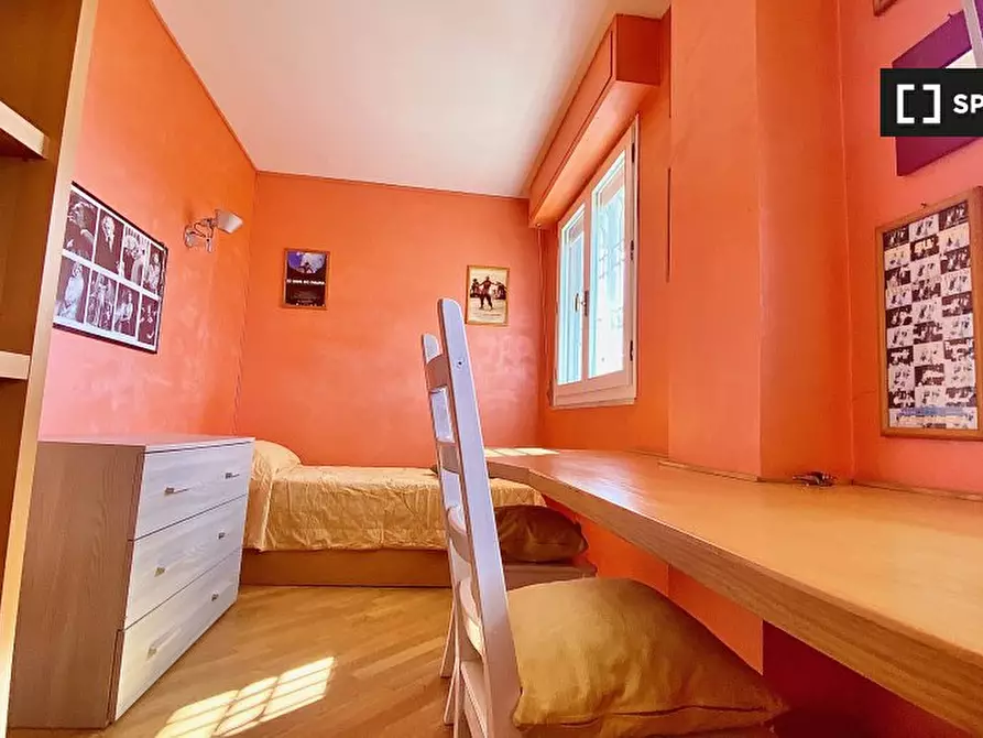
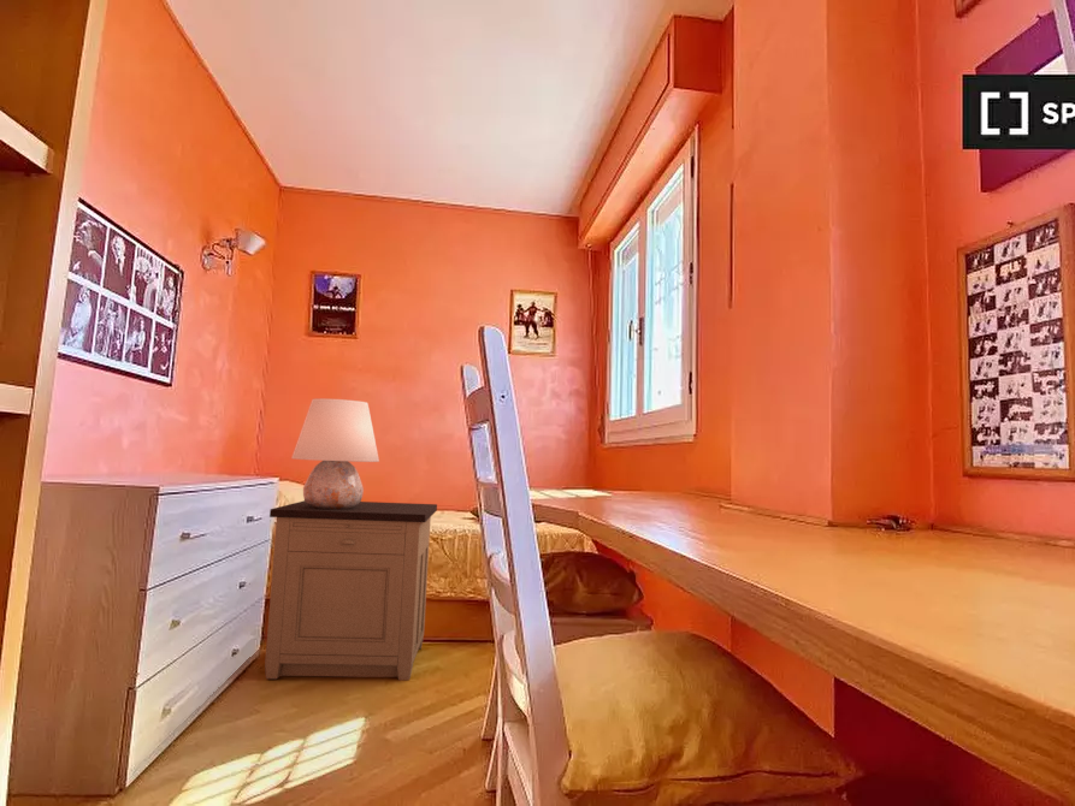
+ table lamp [290,397,380,509]
+ nightstand [264,499,438,681]
